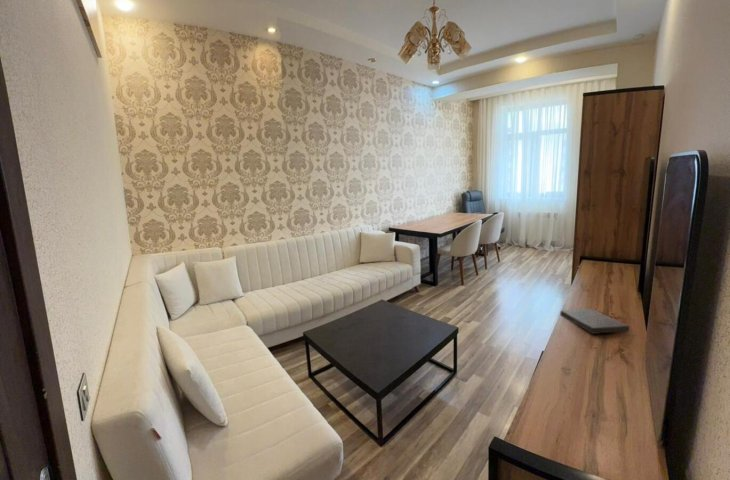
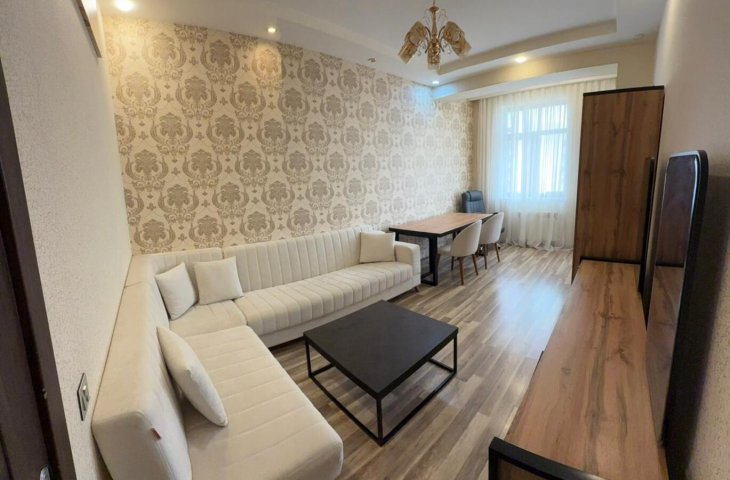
- book [559,308,630,335]
